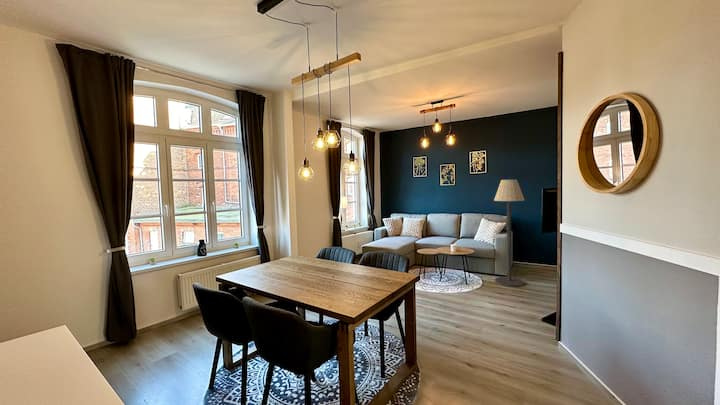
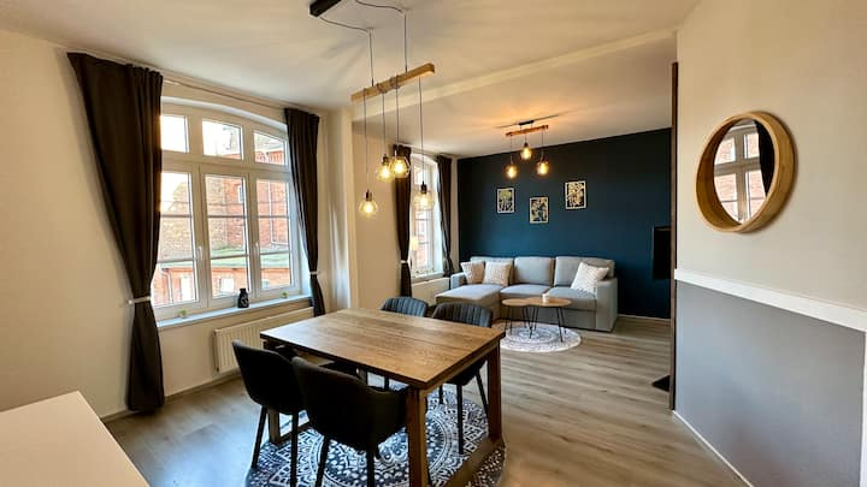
- floor lamp [493,179,525,288]
